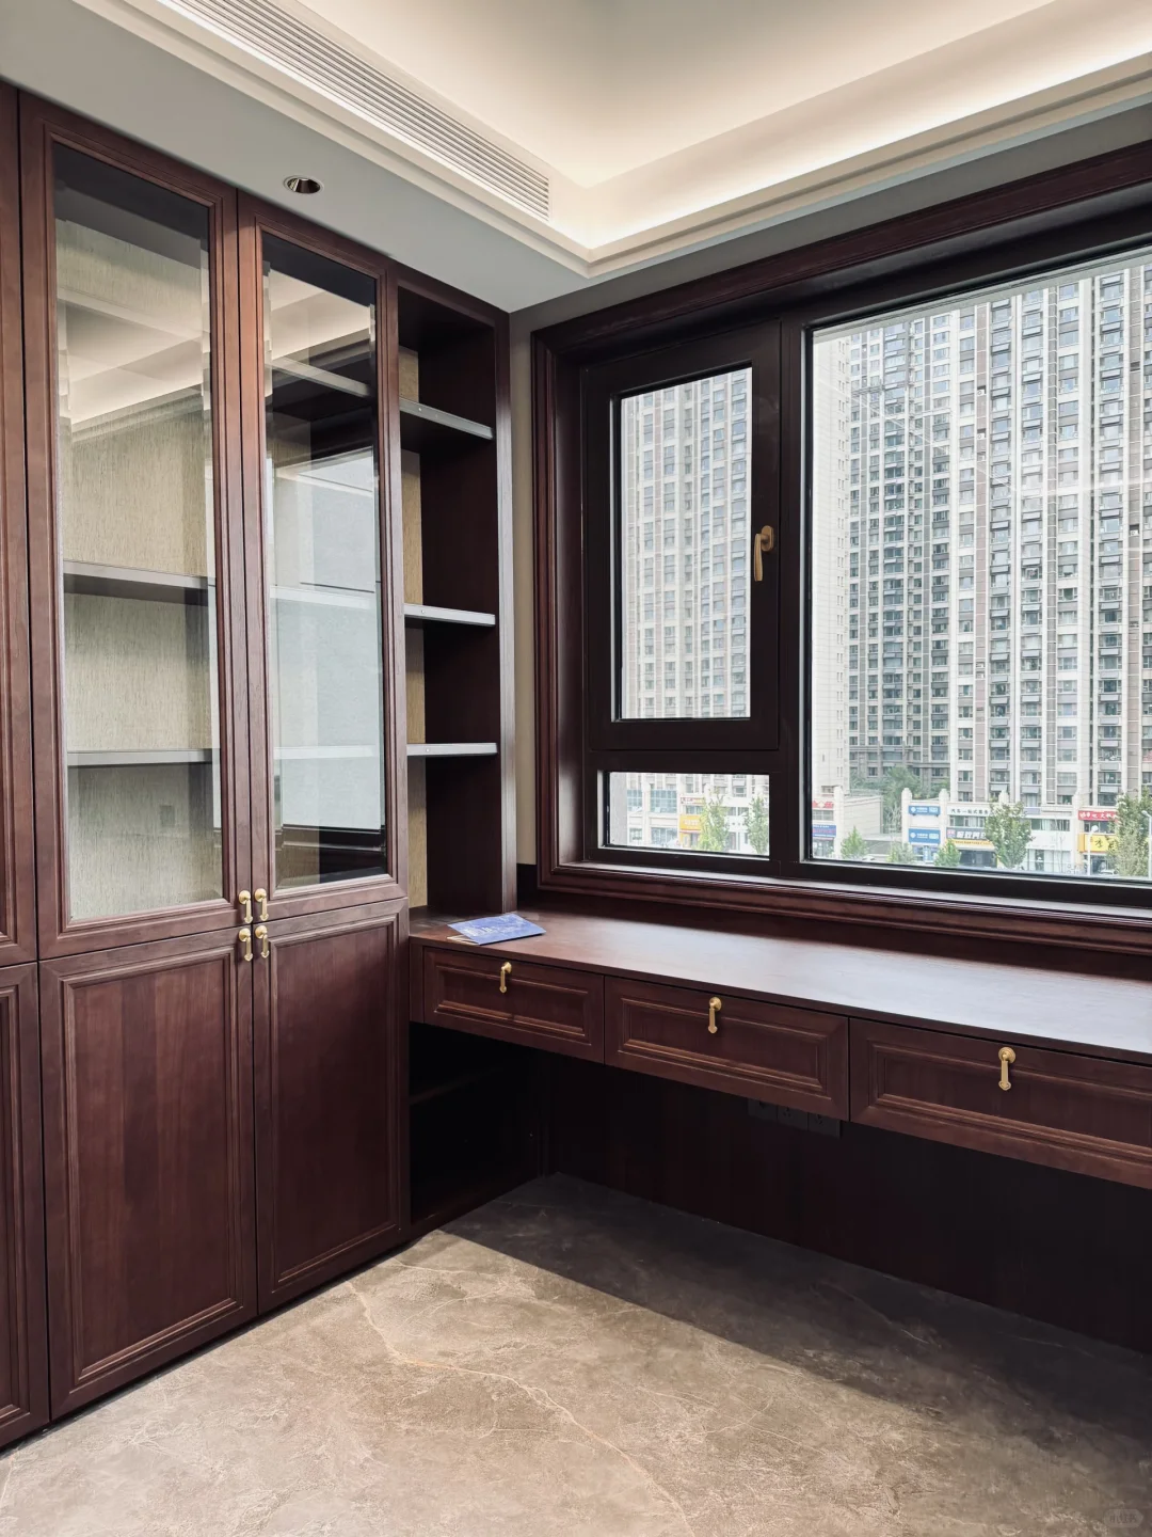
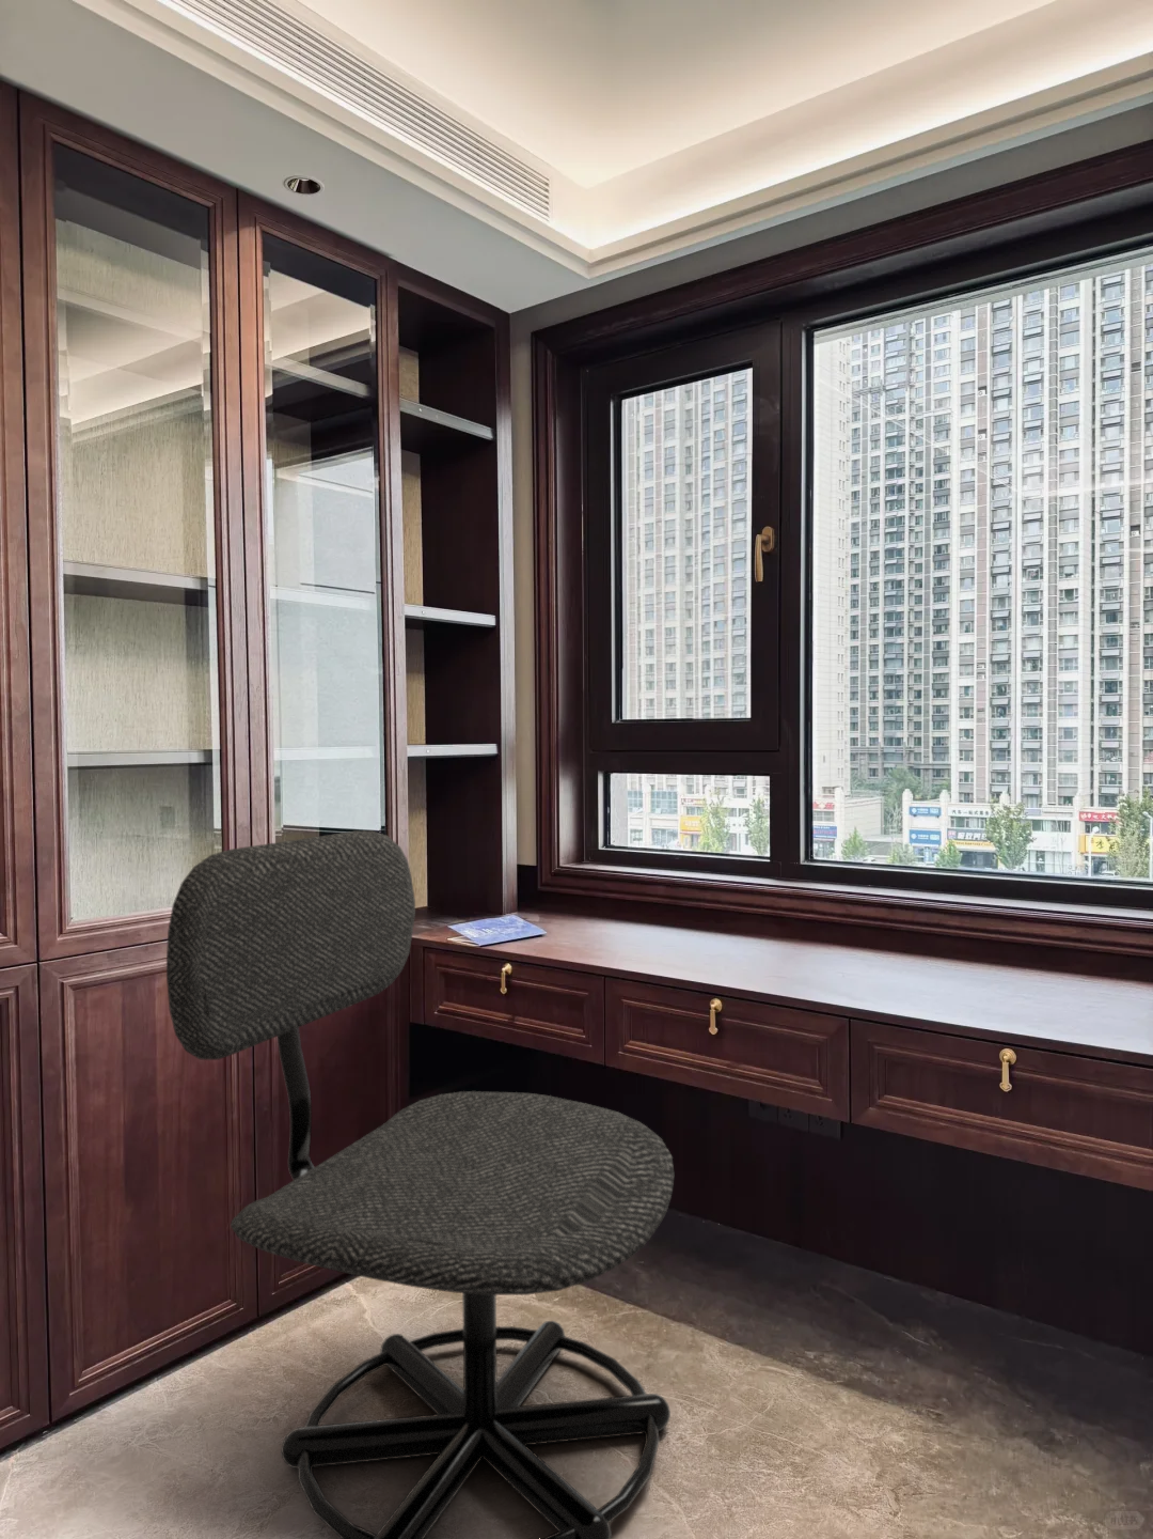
+ office chair [166,830,675,1539]
